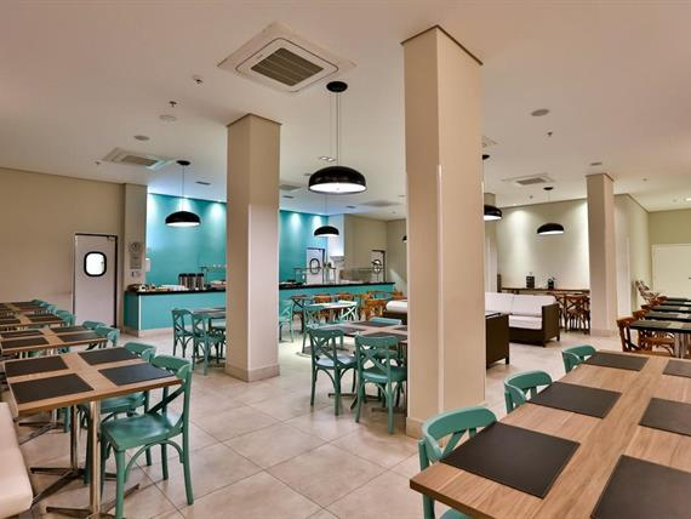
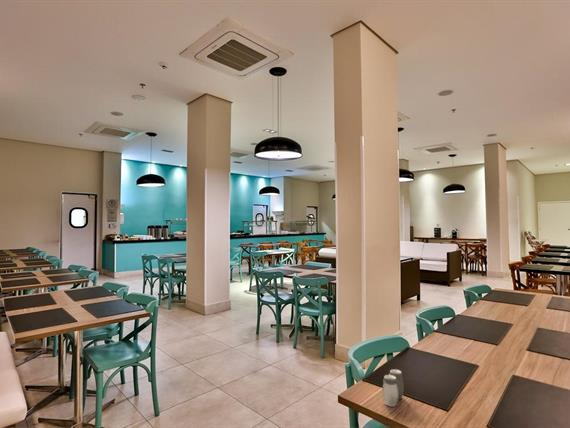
+ salt and pepper shaker [382,368,405,407]
